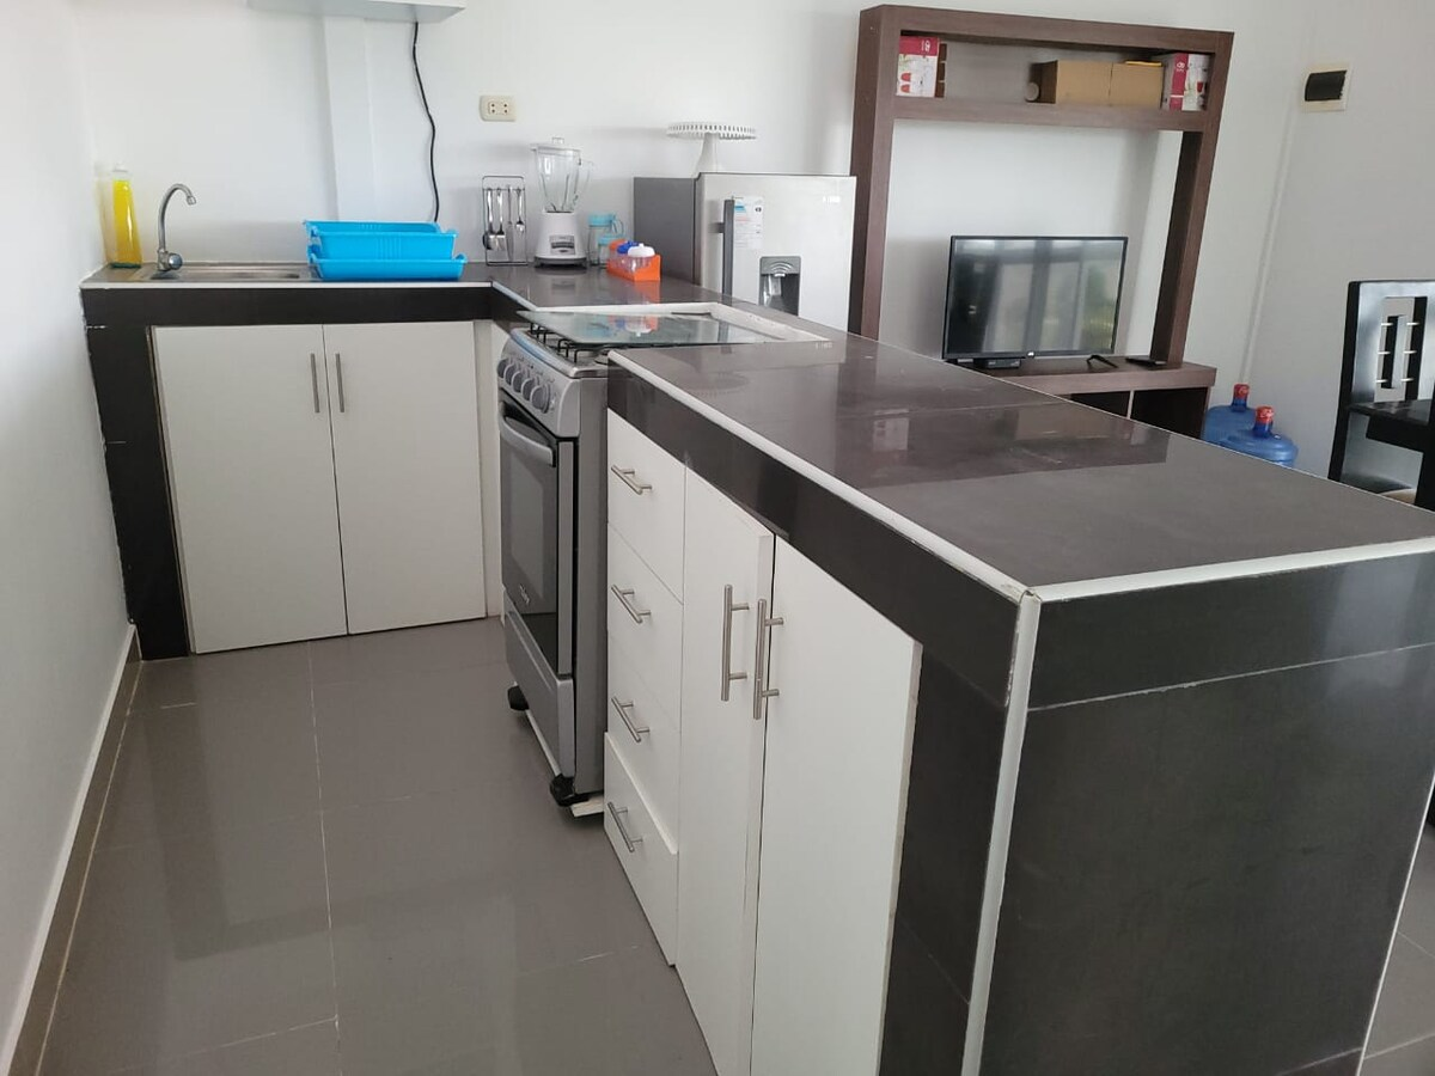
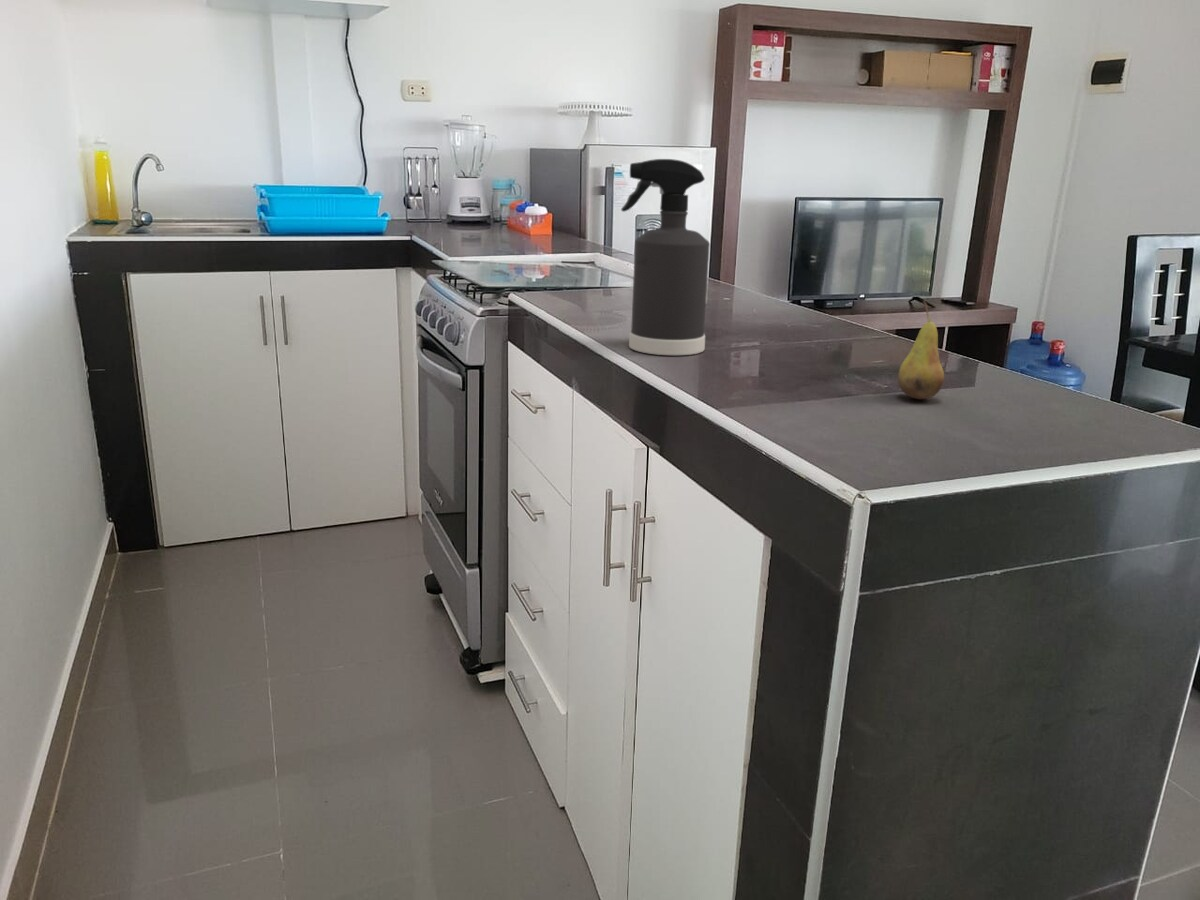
+ spray bottle [620,158,711,356]
+ fruit [897,299,945,400]
